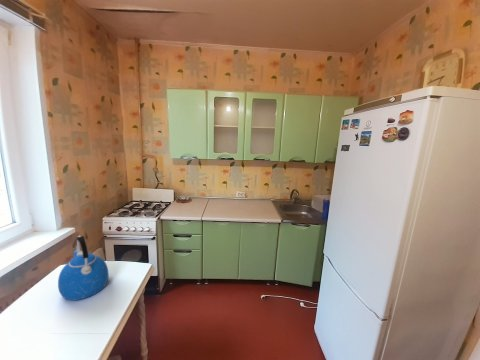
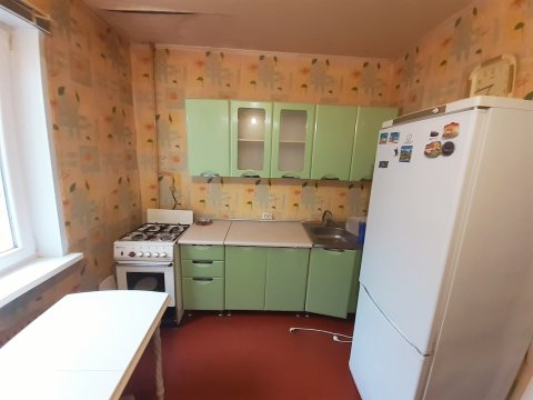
- kettle [57,235,110,301]
